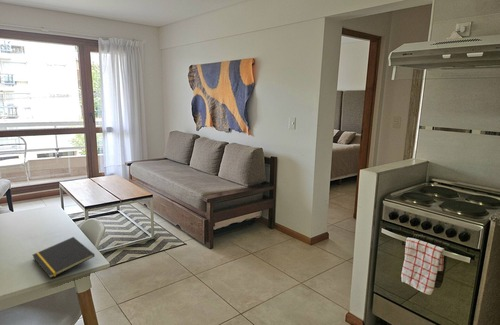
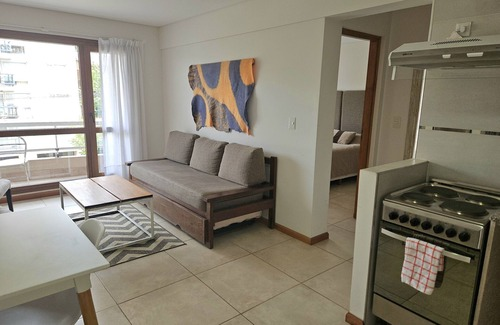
- notepad [32,236,96,279]
